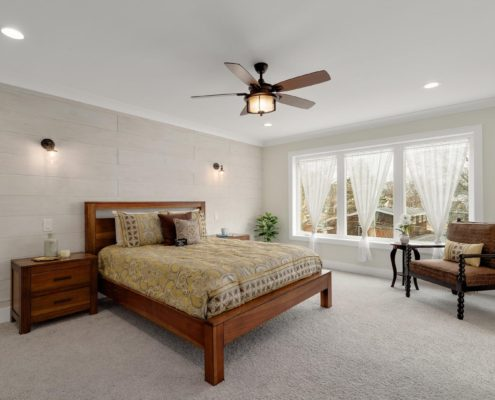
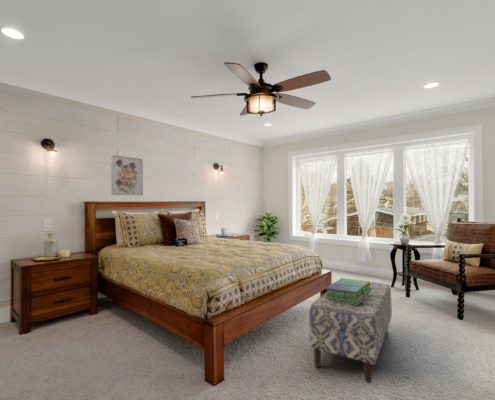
+ stack of books [325,277,372,304]
+ wall art [110,154,144,196]
+ bench [308,281,393,384]
